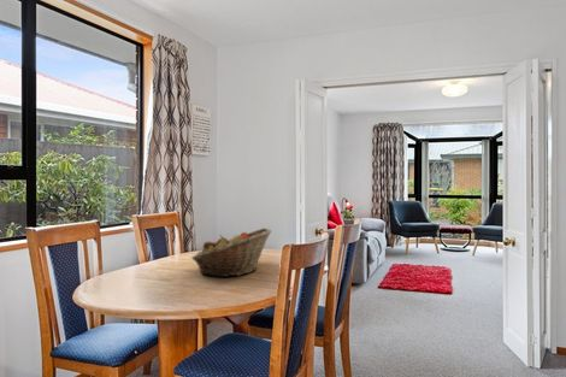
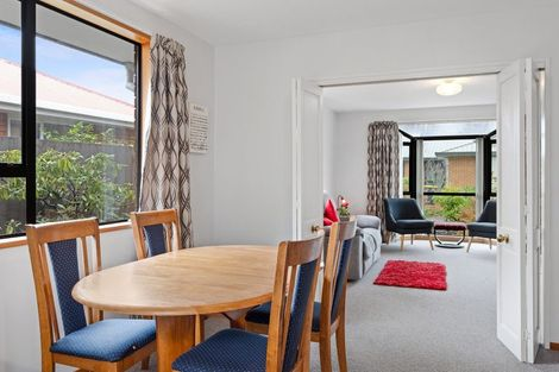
- fruit basket [190,228,272,278]
